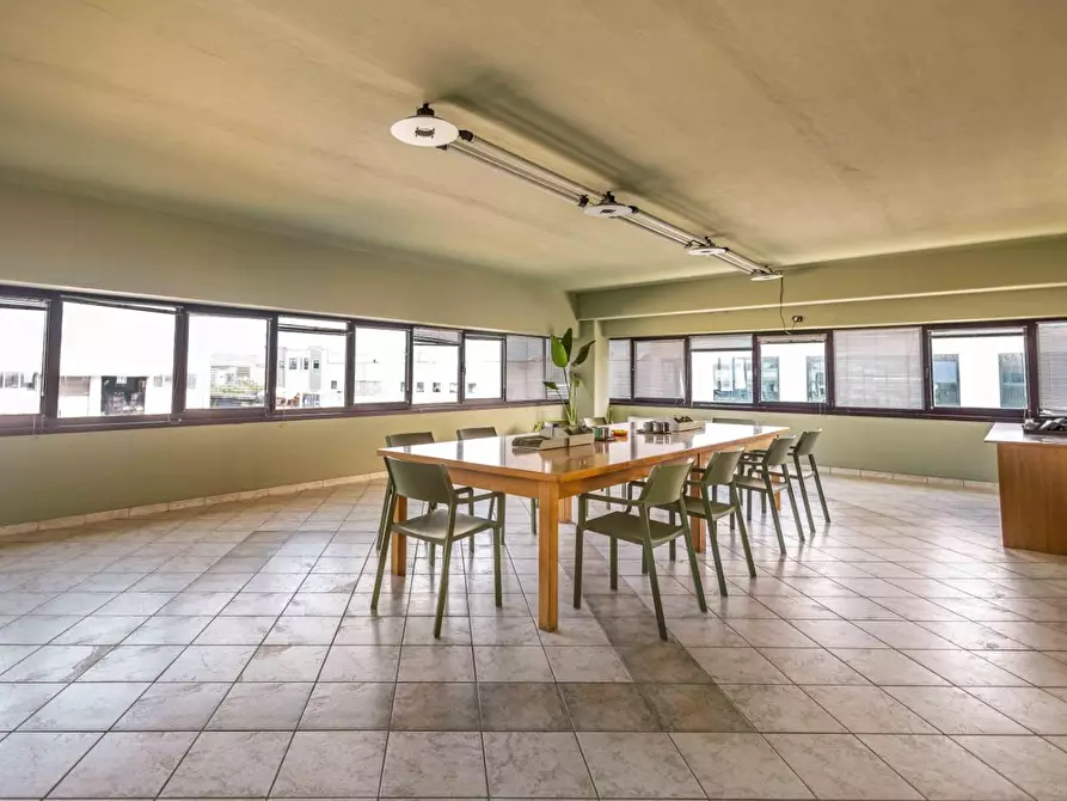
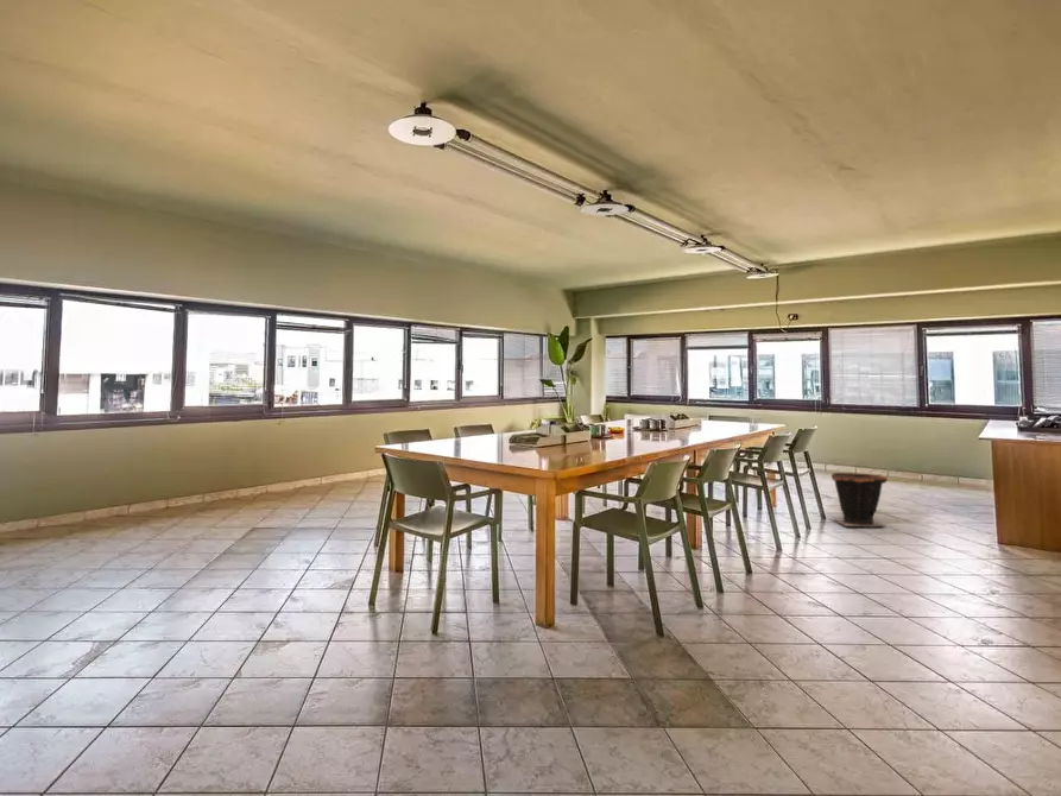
+ waste bin [831,468,889,527]
